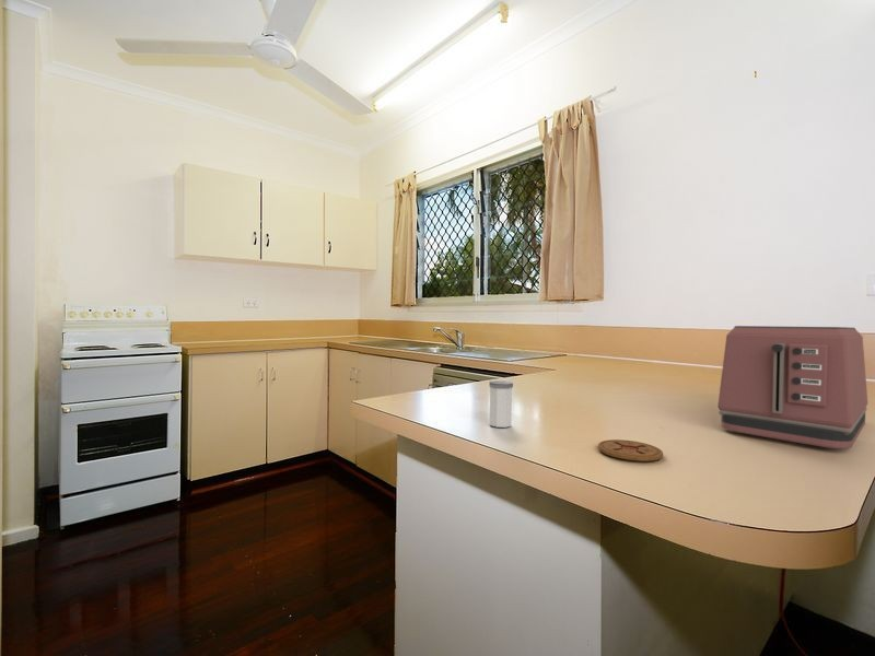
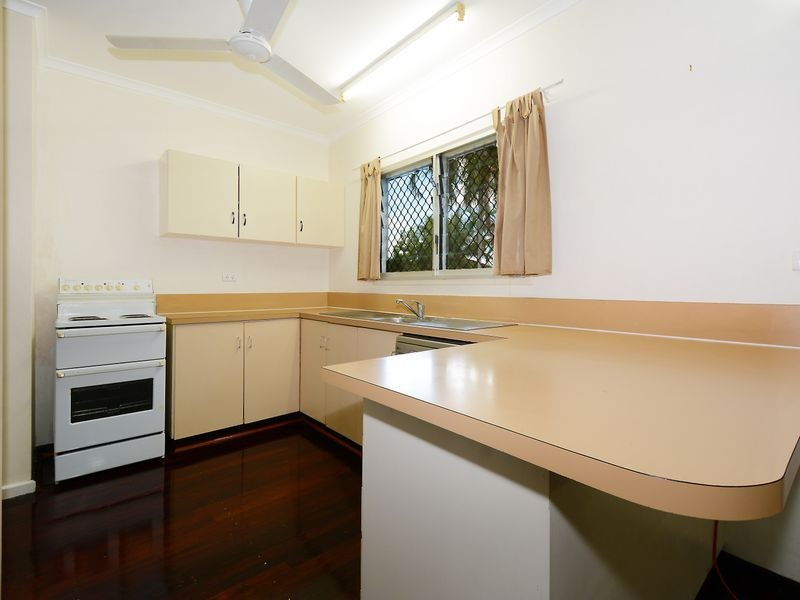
- salt shaker [488,379,514,429]
- coaster [597,438,664,462]
- toaster [716,325,868,450]
